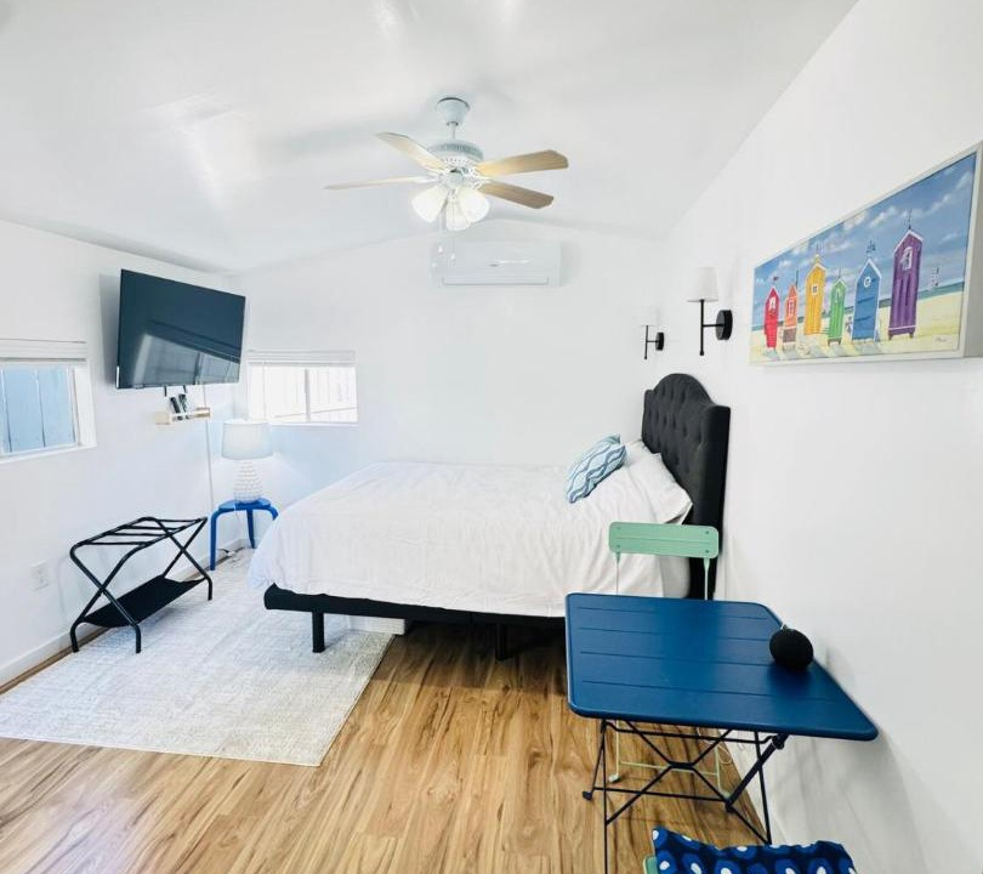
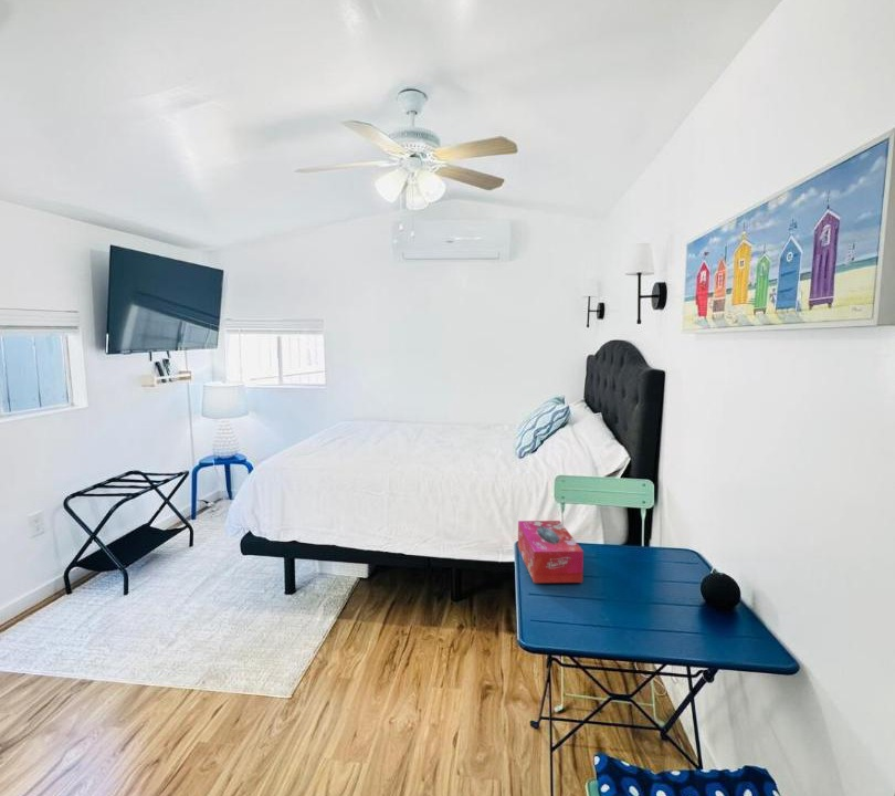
+ tissue box [517,520,585,584]
